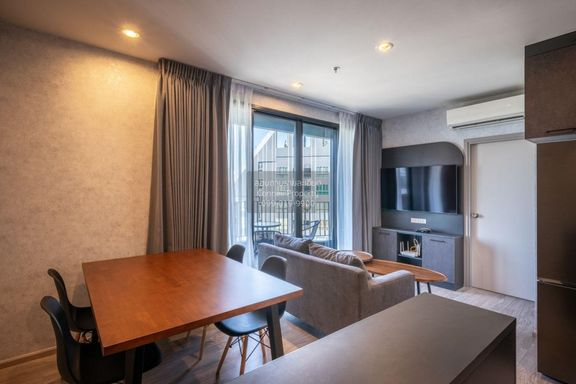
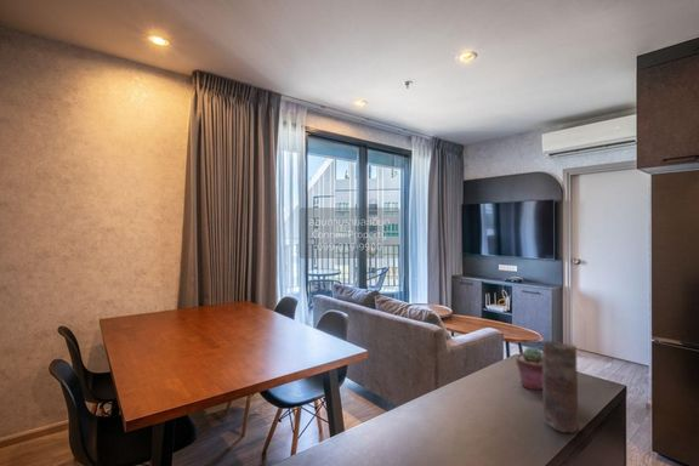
+ potted succulent [515,346,544,391]
+ candle [541,340,580,433]
